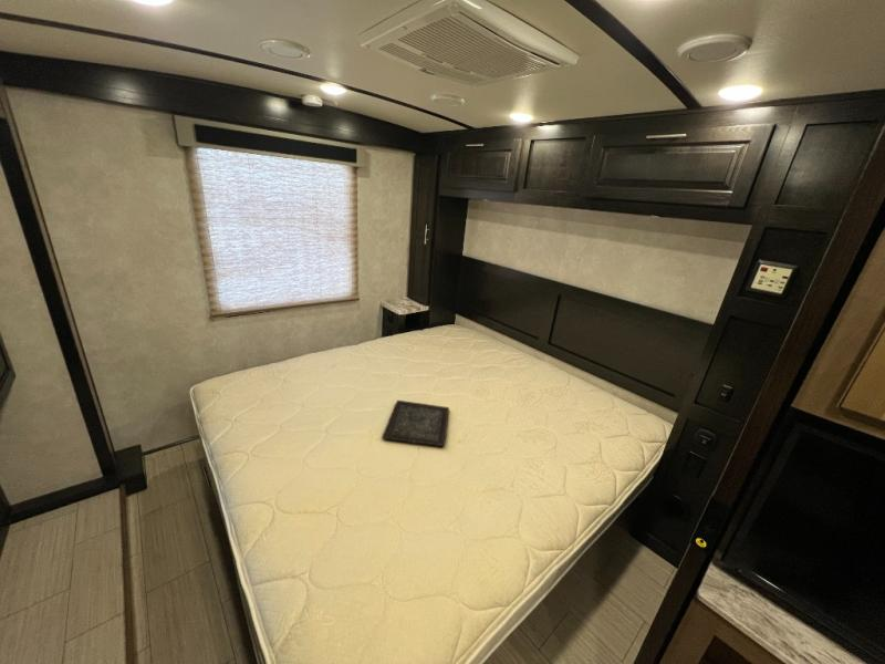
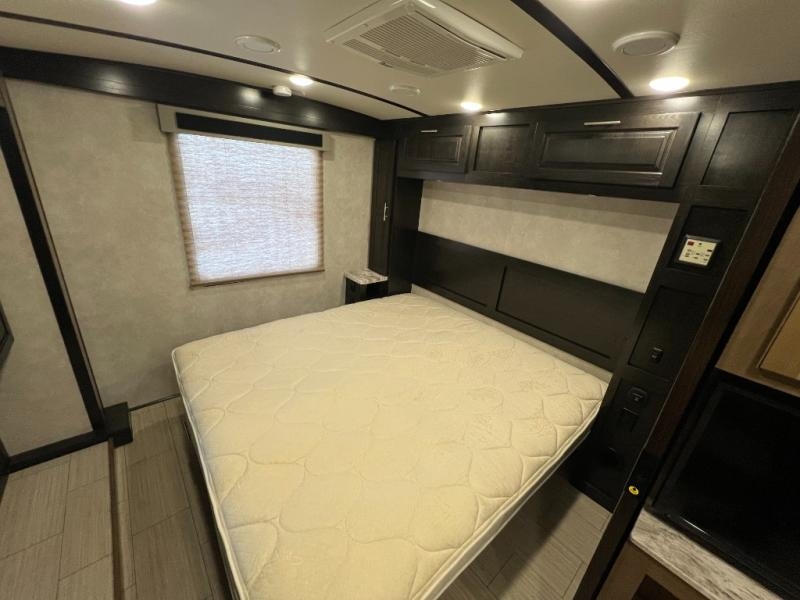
- tray [382,400,450,447]
